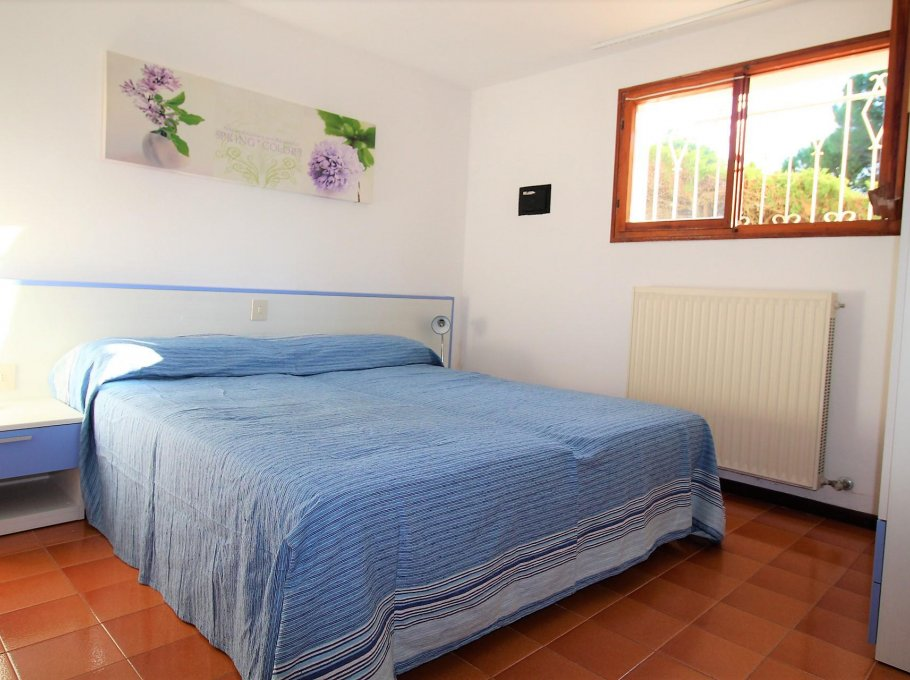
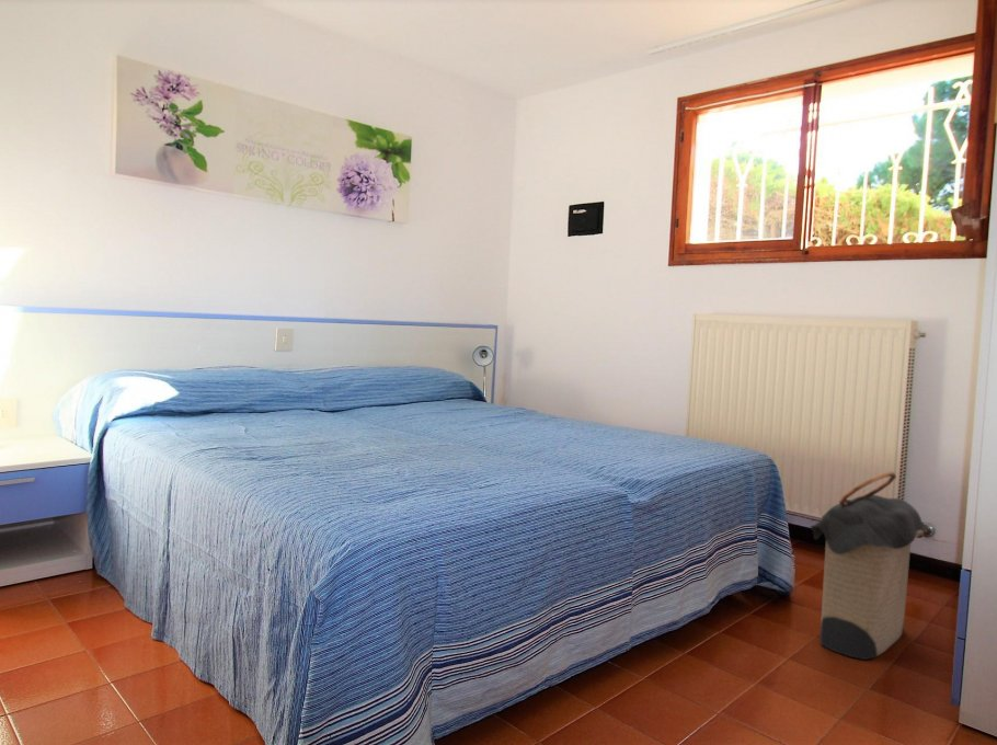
+ laundry hamper [809,470,929,661]
